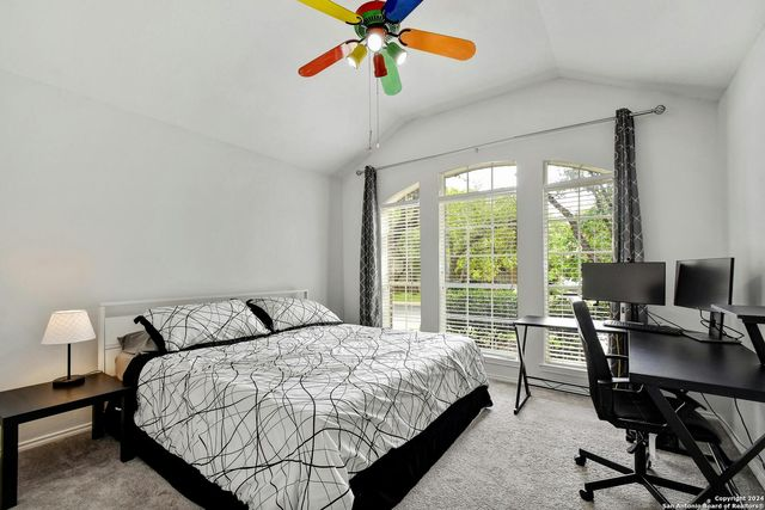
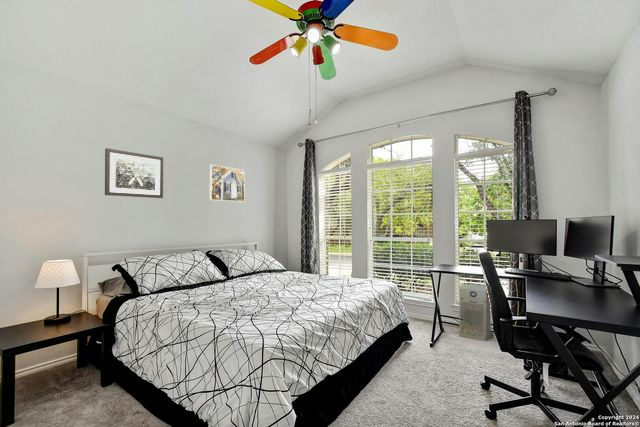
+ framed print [209,164,246,203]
+ fan [459,283,492,342]
+ wall art [104,147,164,199]
